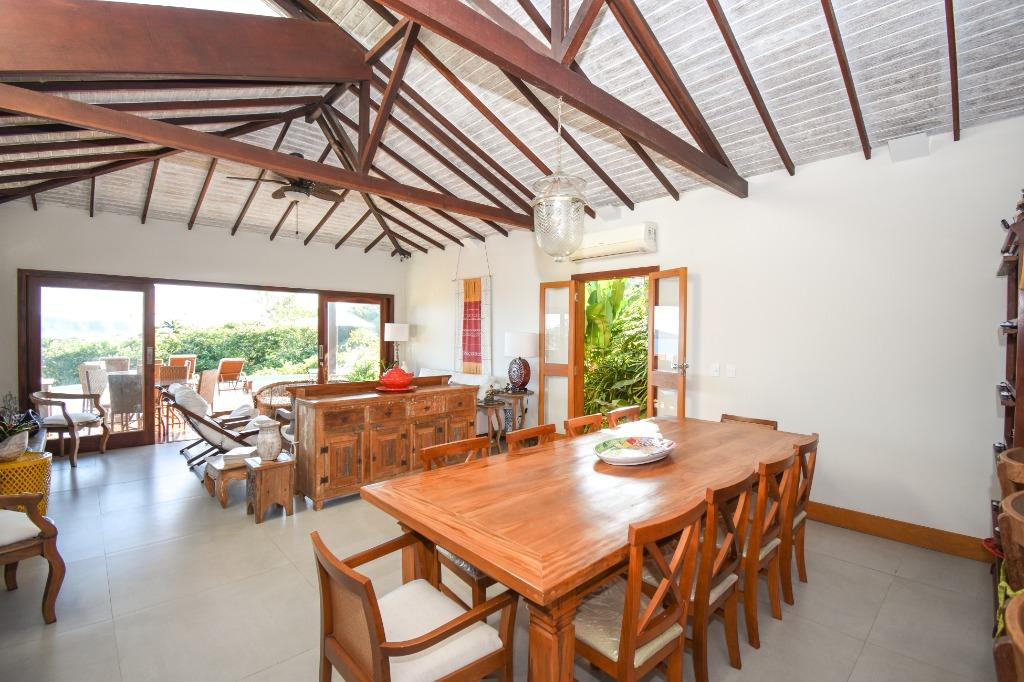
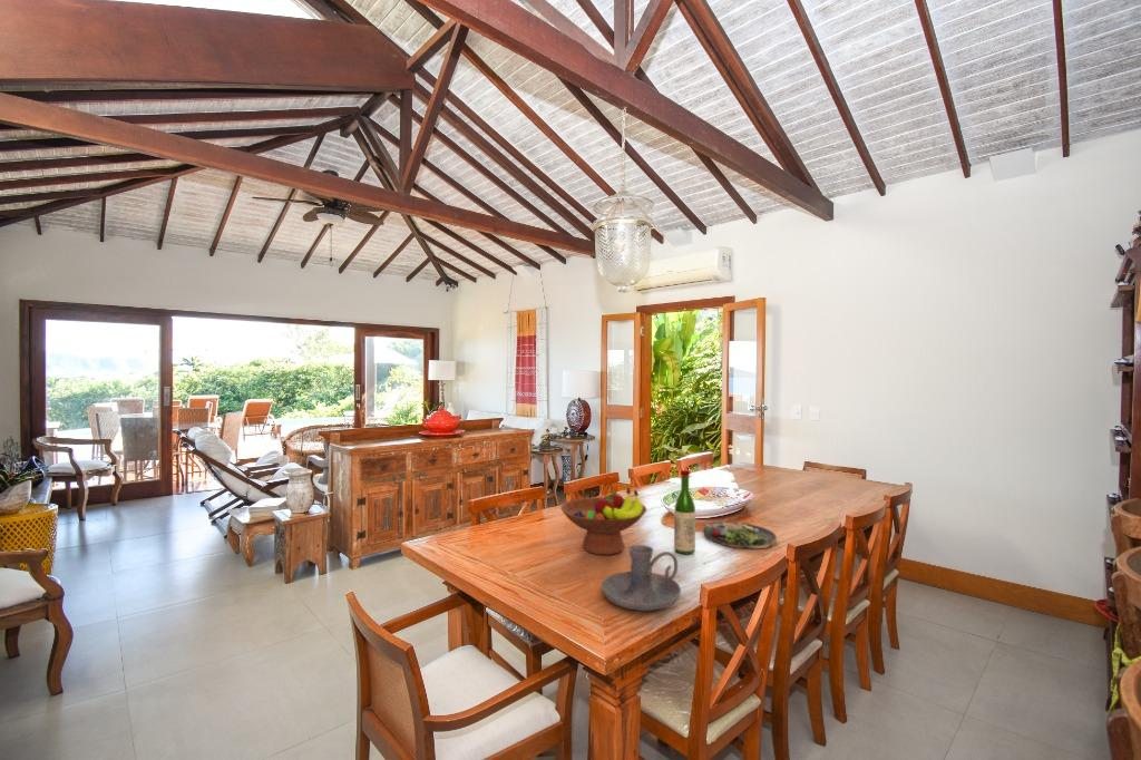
+ fruit bowl [559,487,647,556]
+ dinner plate [703,522,778,549]
+ candle holder [601,544,682,612]
+ wine bottle [673,469,696,555]
